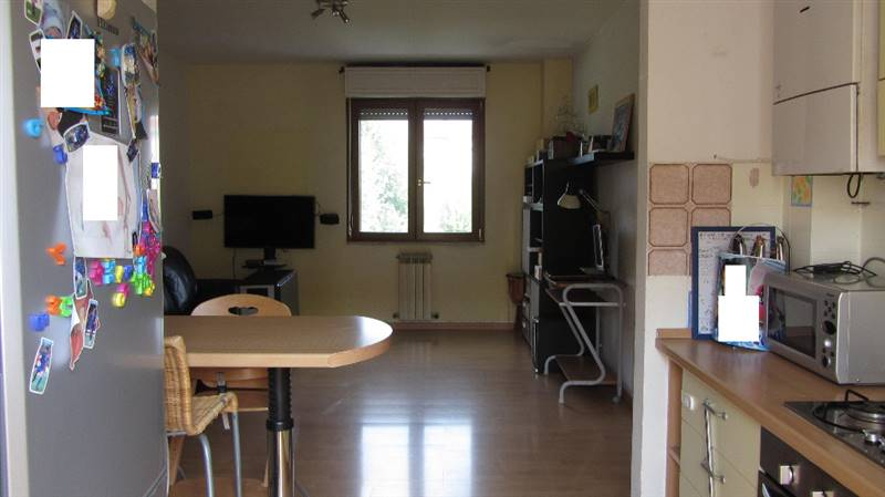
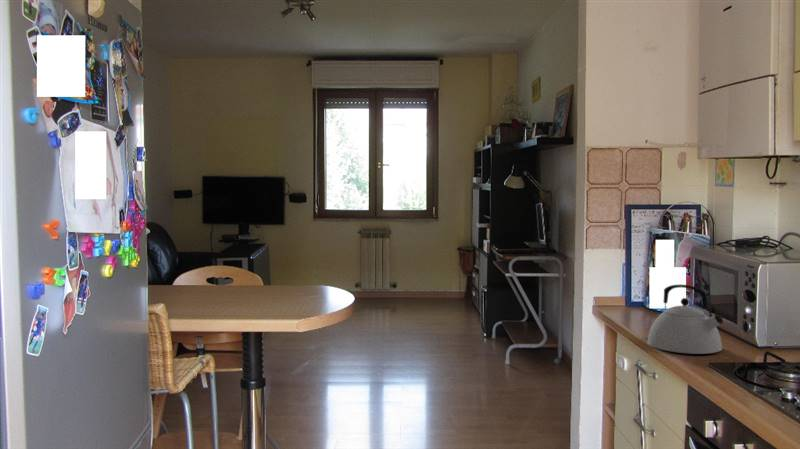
+ kettle [646,284,724,355]
